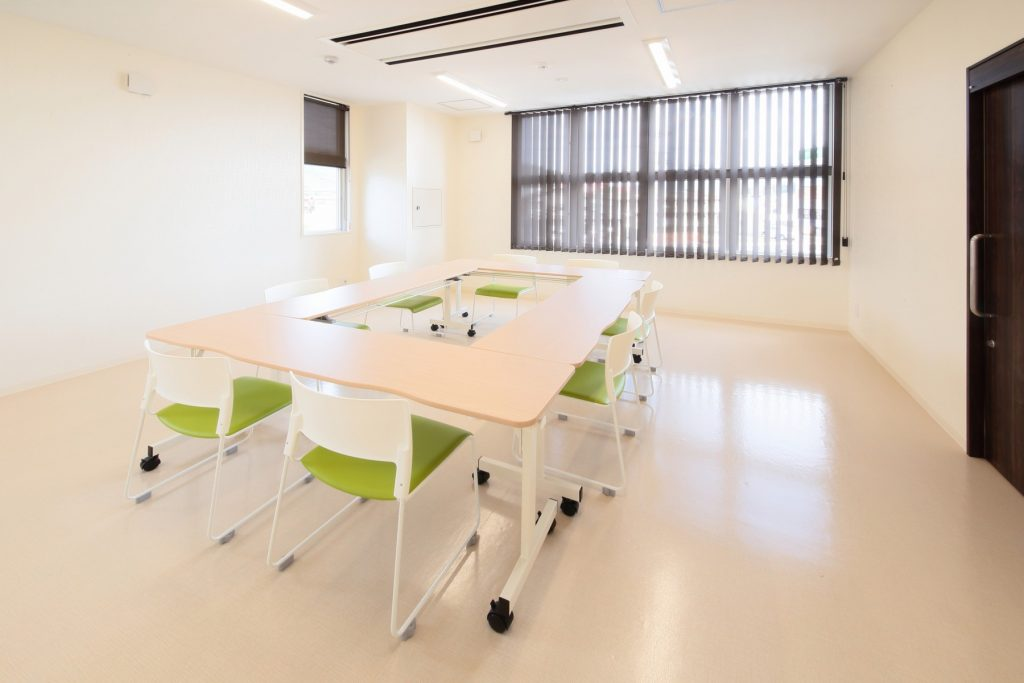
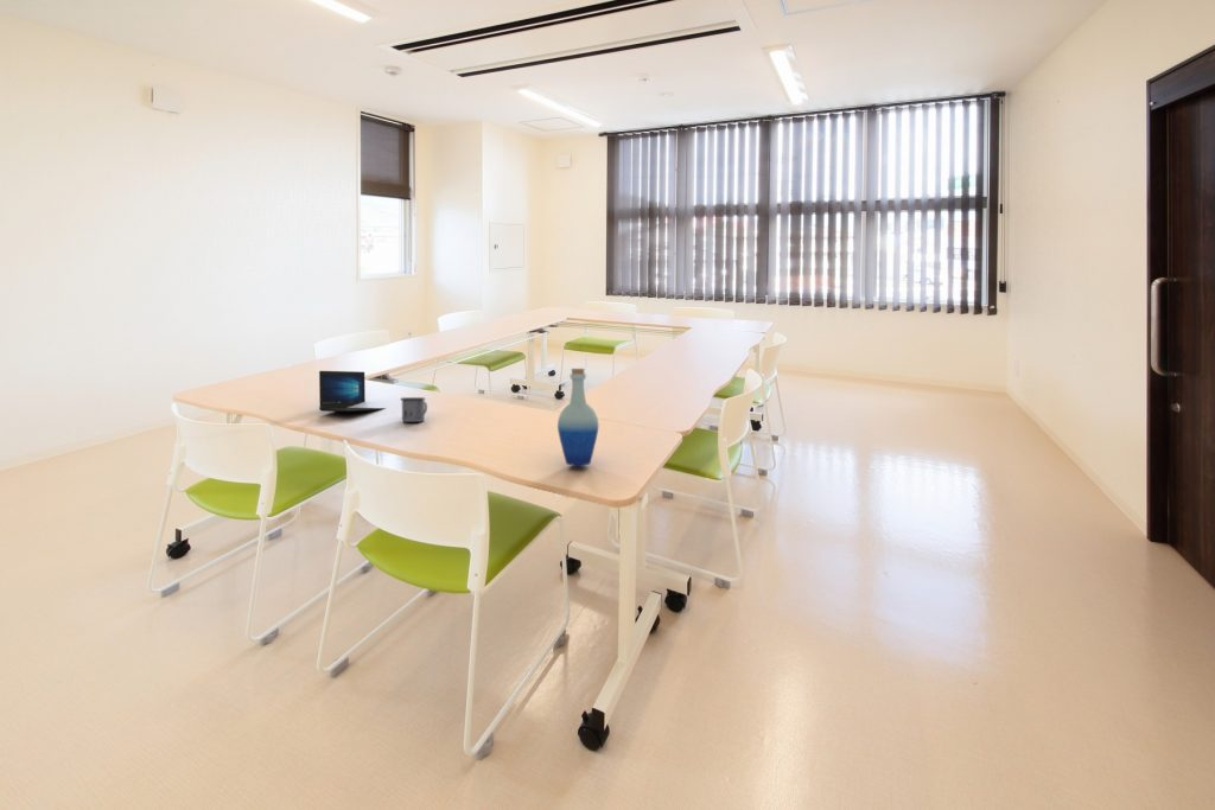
+ laptop [318,370,387,413]
+ mug [400,396,428,423]
+ bottle [556,368,599,466]
